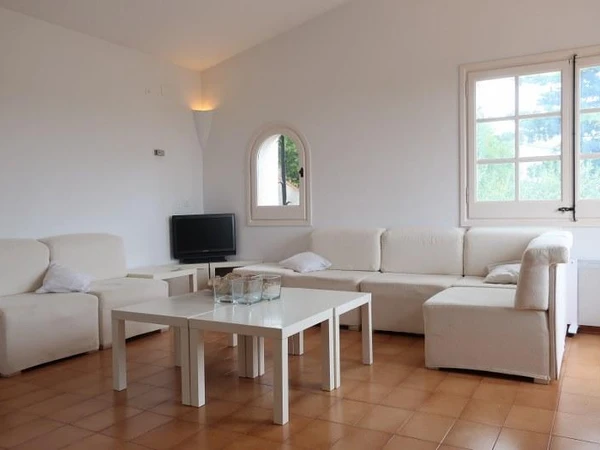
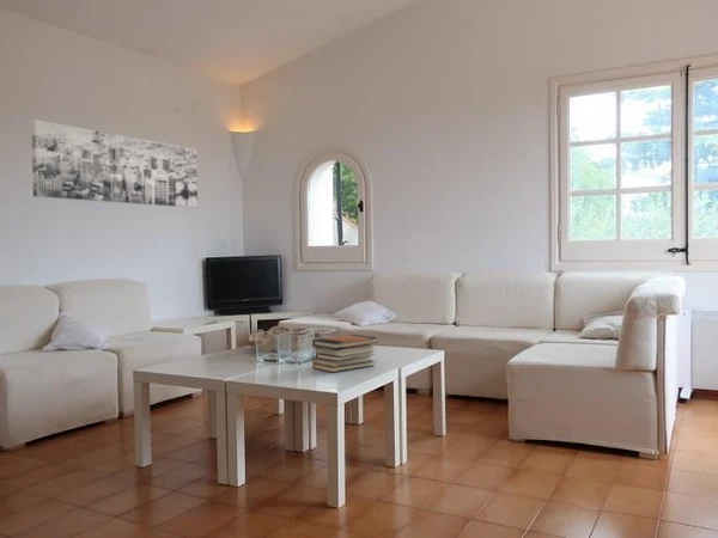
+ wall art [30,118,199,209]
+ book stack [311,334,378,373]
